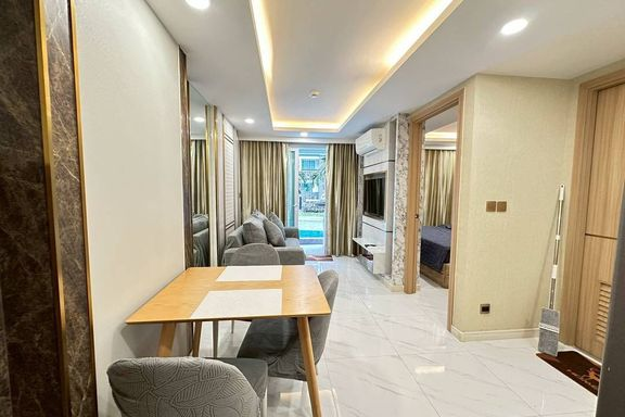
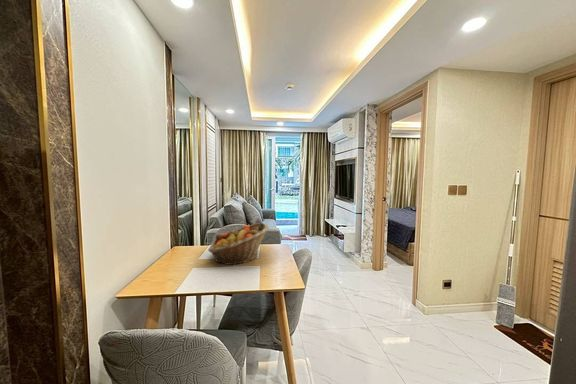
+ fruit basket [207,222,270,266]
